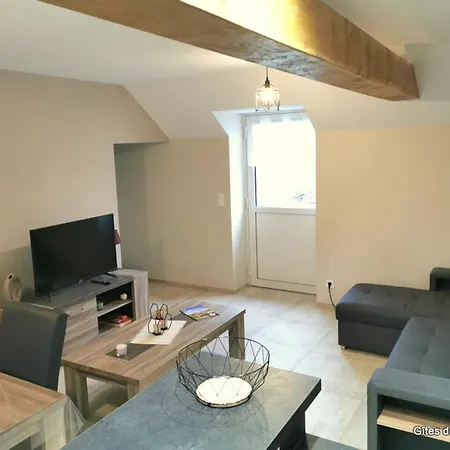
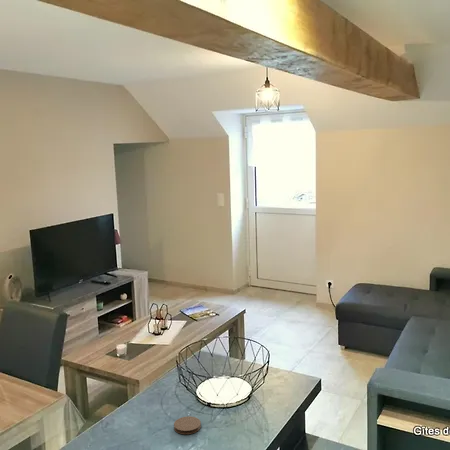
+ coaster [173,415,202,435]
